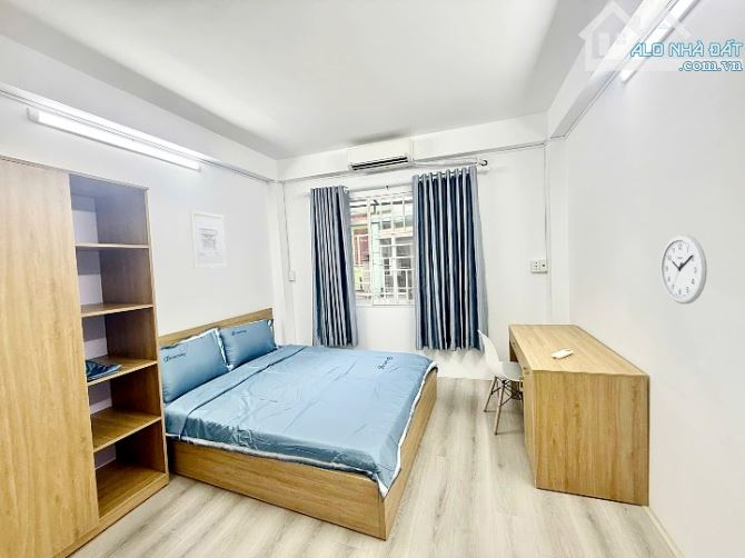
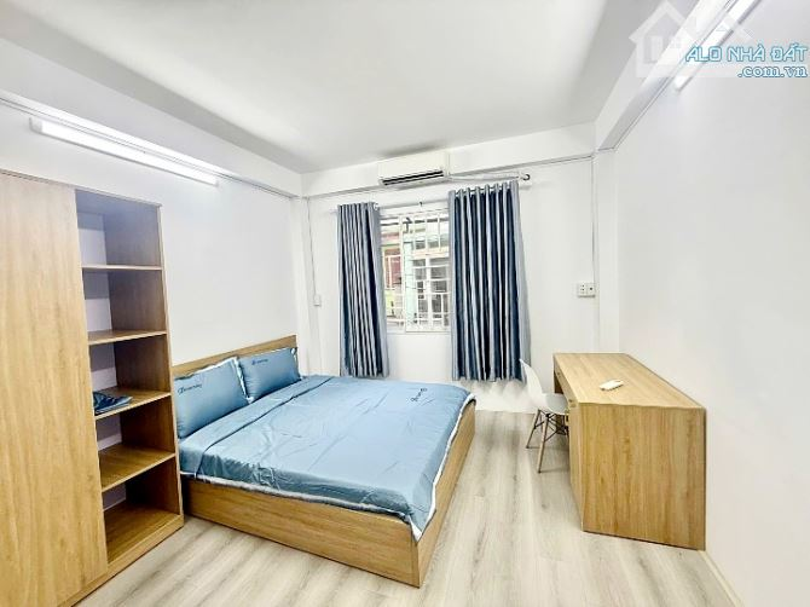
- wall clock [659,233,708,305]
- wall art [189,209,227,269]
